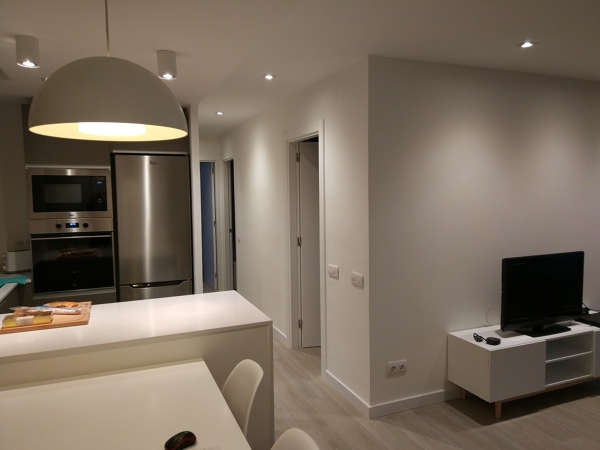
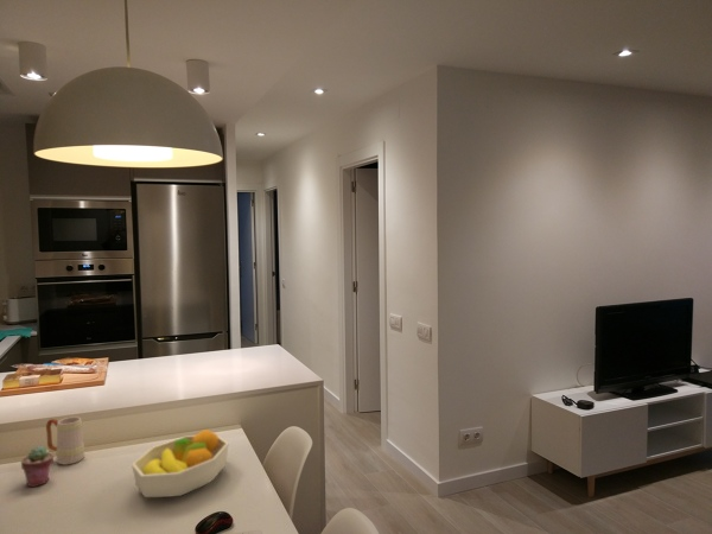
+ potted succulent [20,445,55,488]
+ fruit bowl [131,428,230,498]
+ mug [45,415,85,465]
